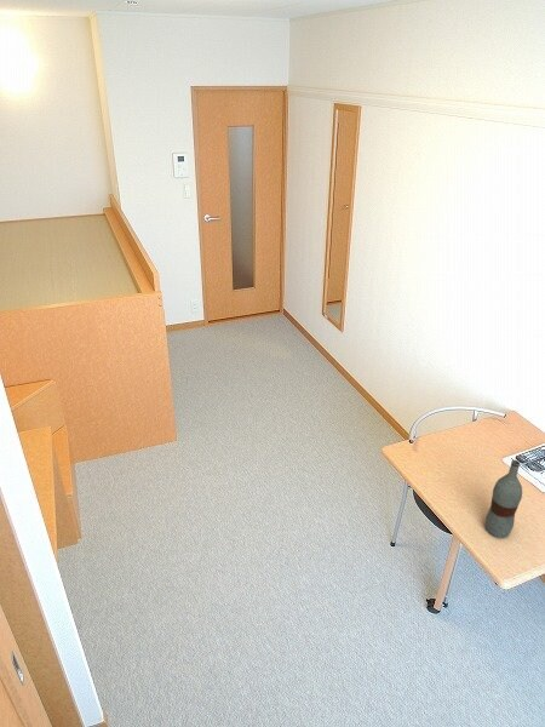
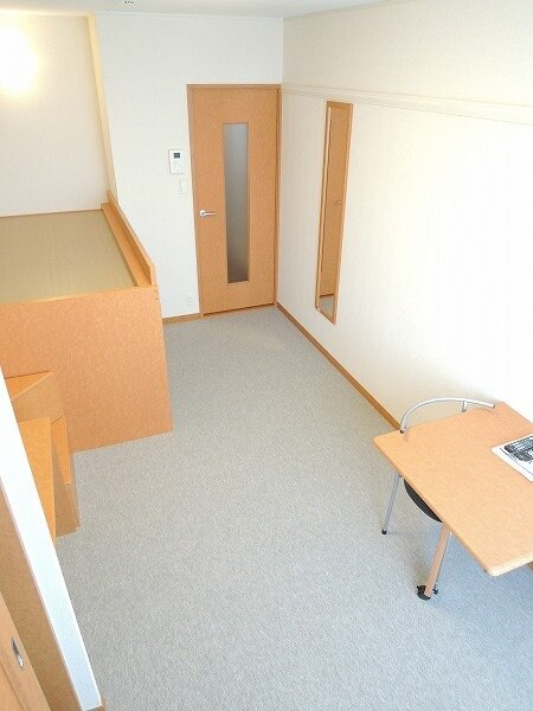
- bottle [484,459,523,539]
